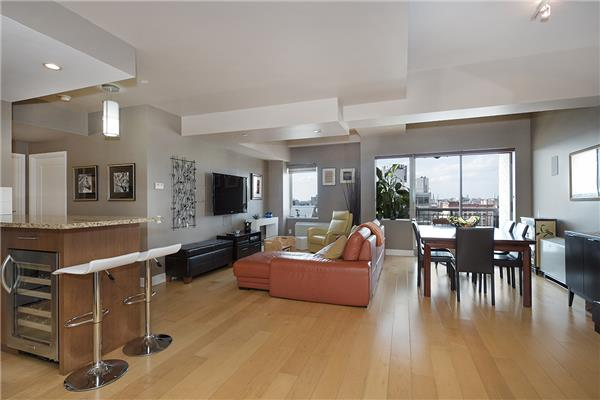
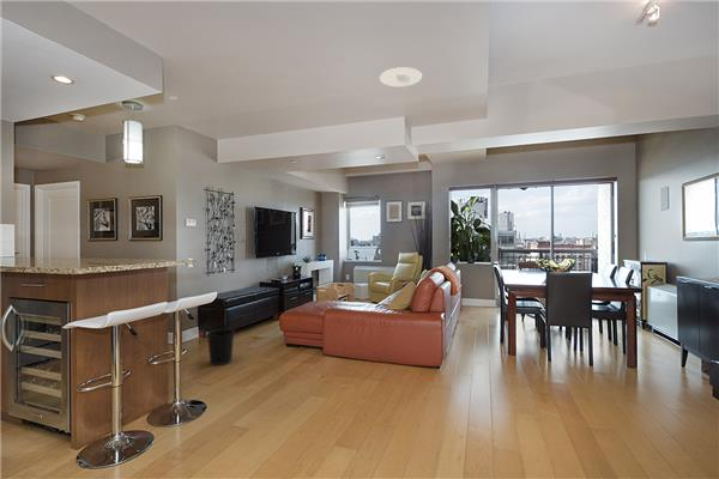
+ wastebasket [206,328,236,366]
+ recessed light [379,66,423,87]
